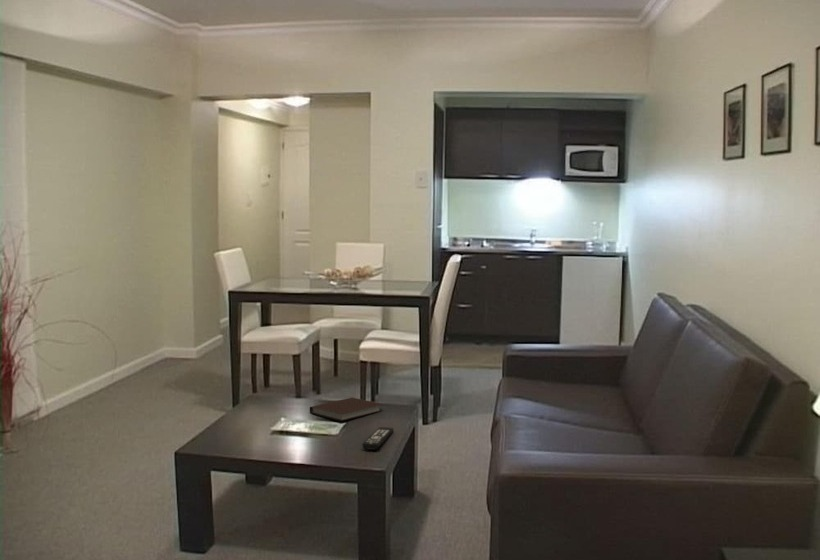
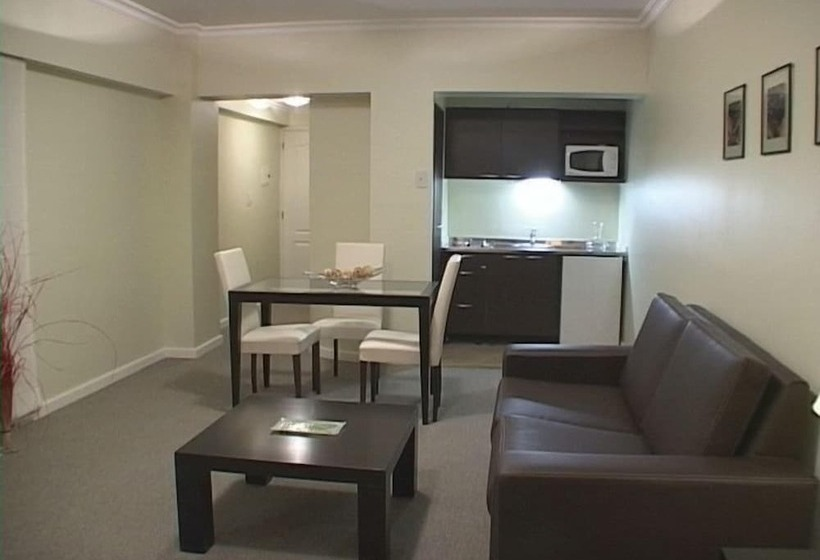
- notebook [309,397,384,422]
- remote control [361,426,395,451]
